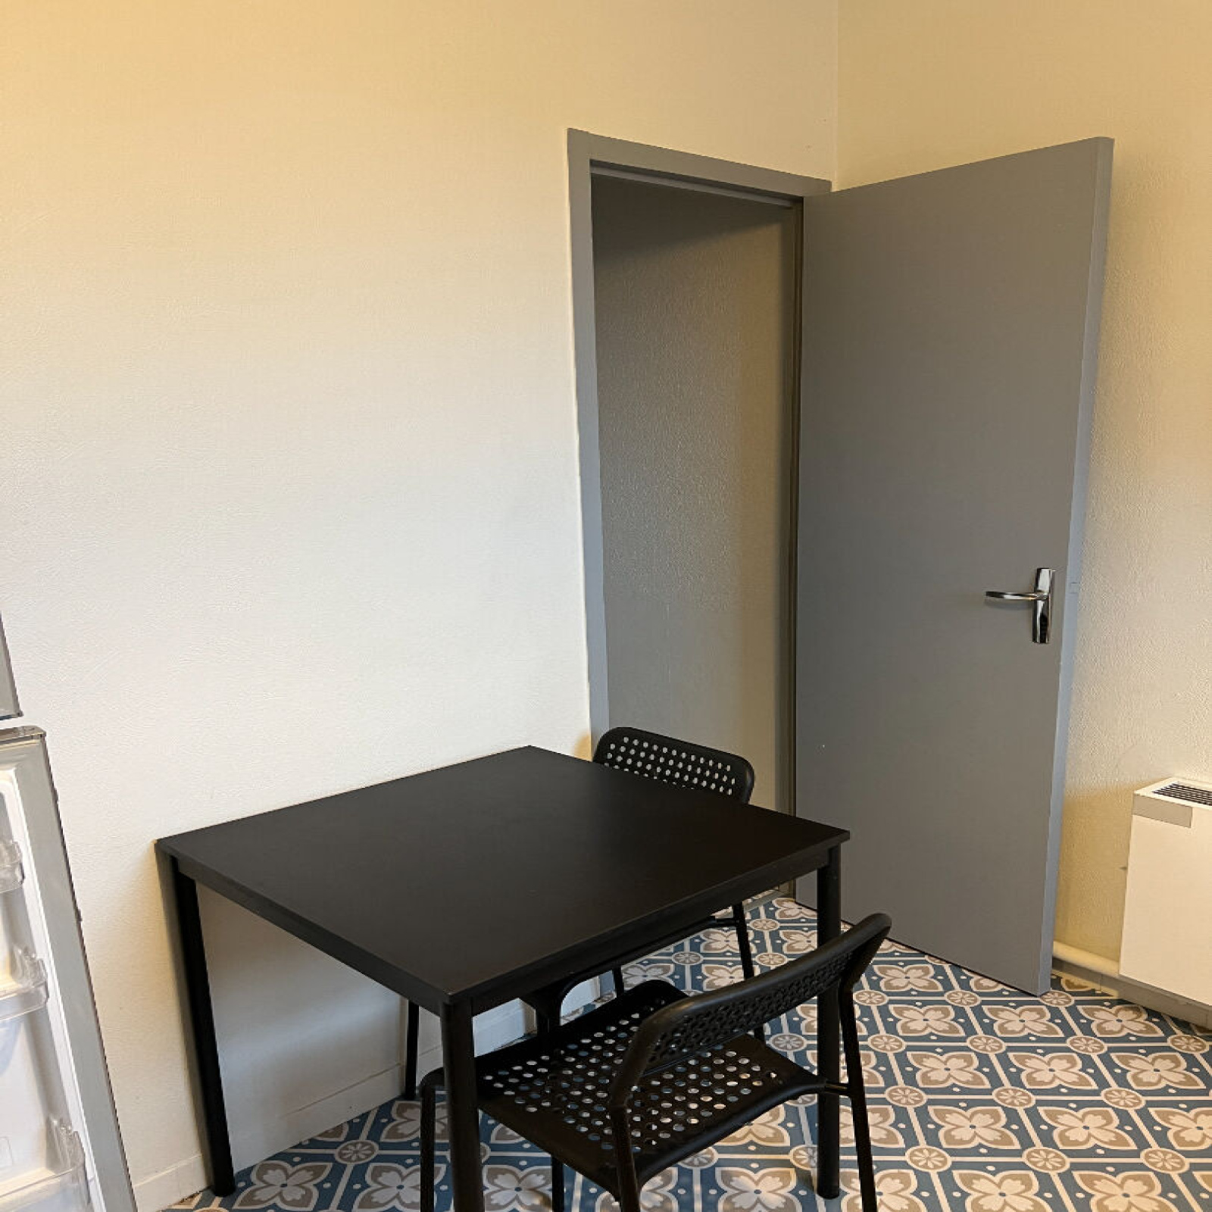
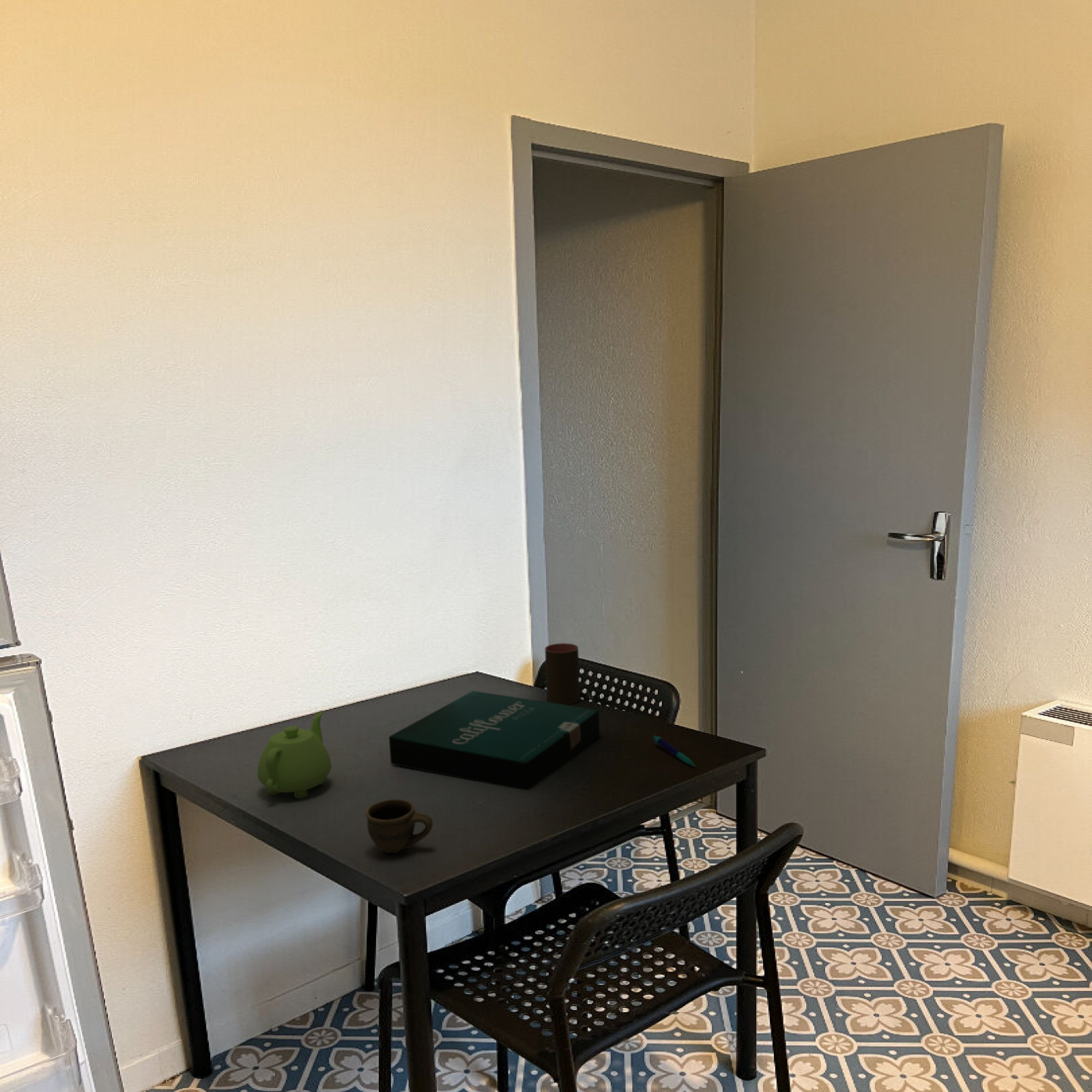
+ teapot [257,710,332,799]
+ cup [545,642,581,705]
+ pizza box [388,690,600,791]
+ pen [652,735,696,767]
+ cup [365,799,433,854]
